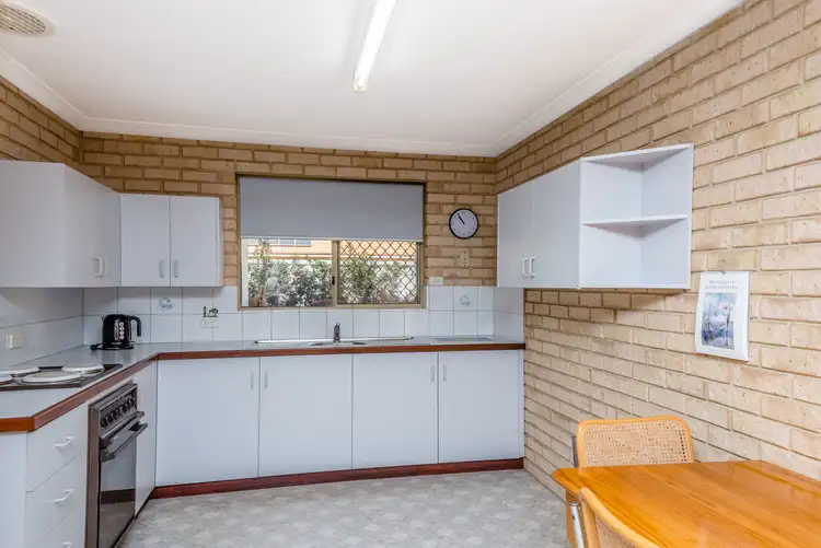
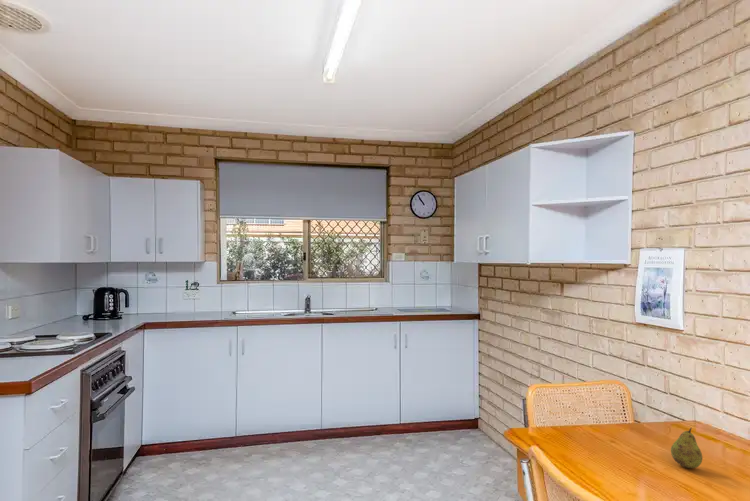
+ fruit [670,427,704,469]
